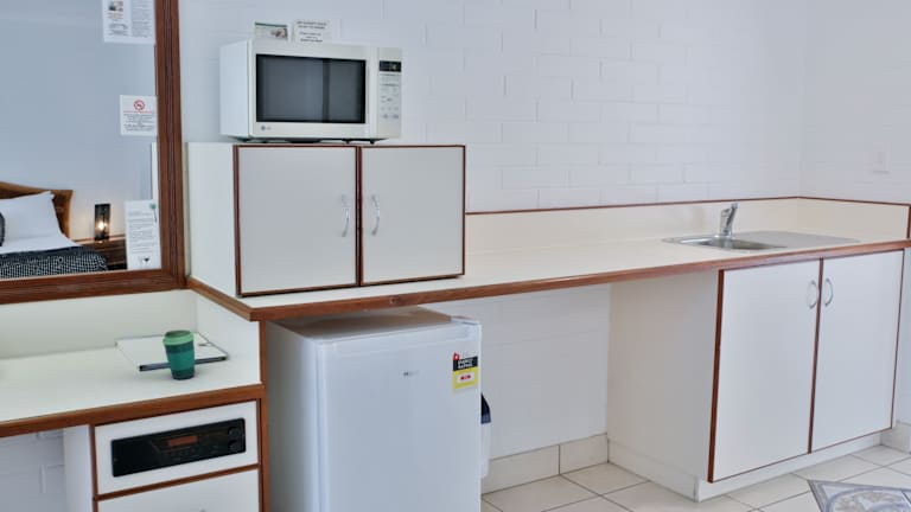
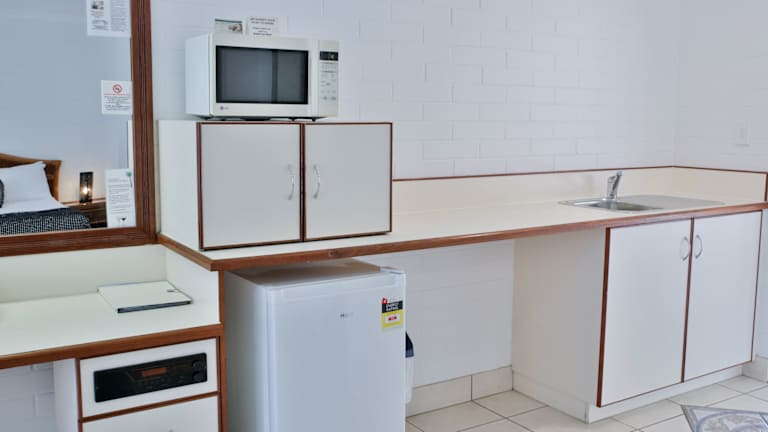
- cup [161,329,196,380]
